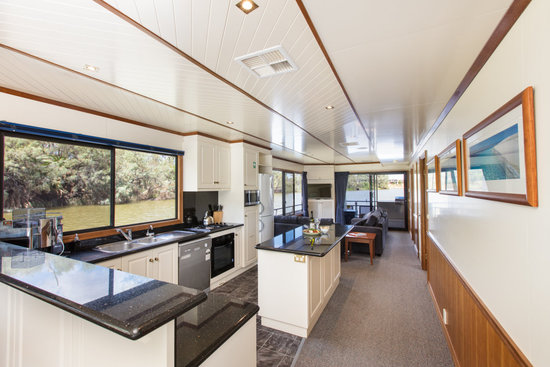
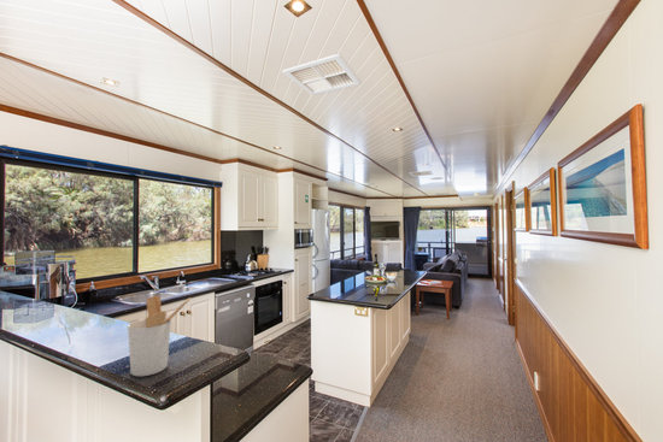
+ utensil holder [127,294,192,377]
